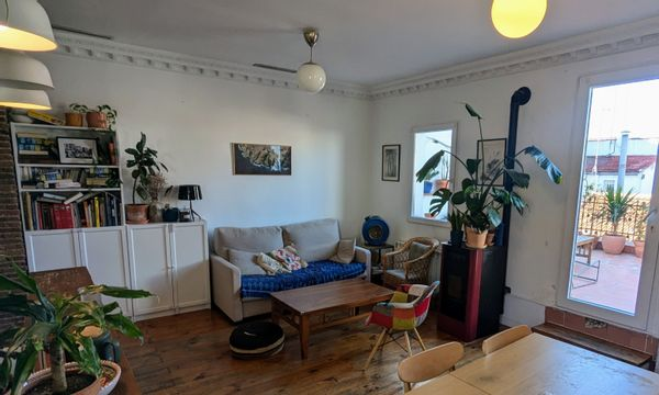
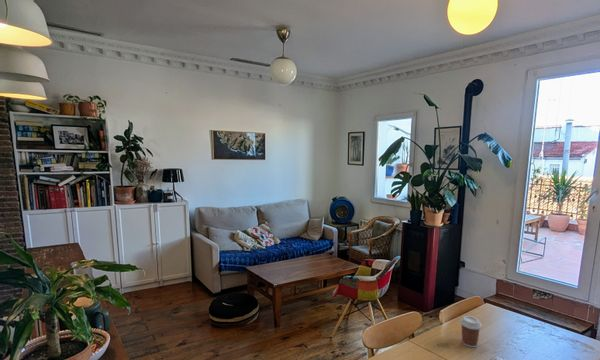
+ coffee cup [459,315,483,348]
